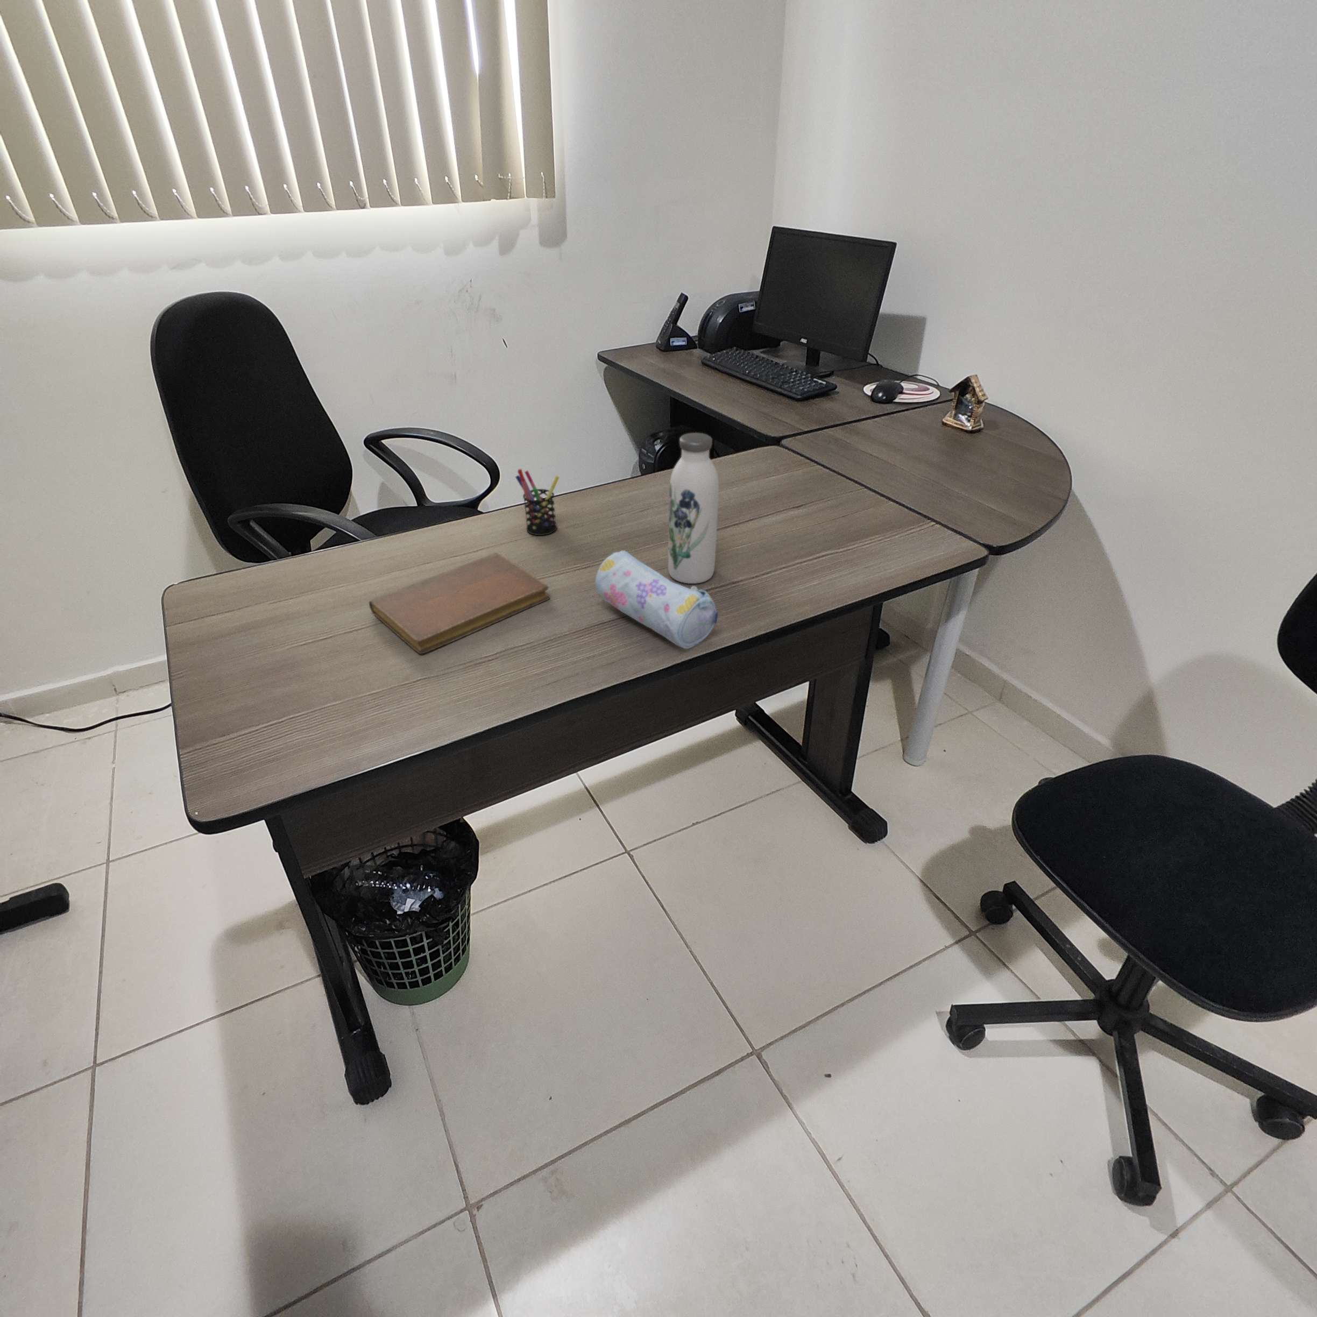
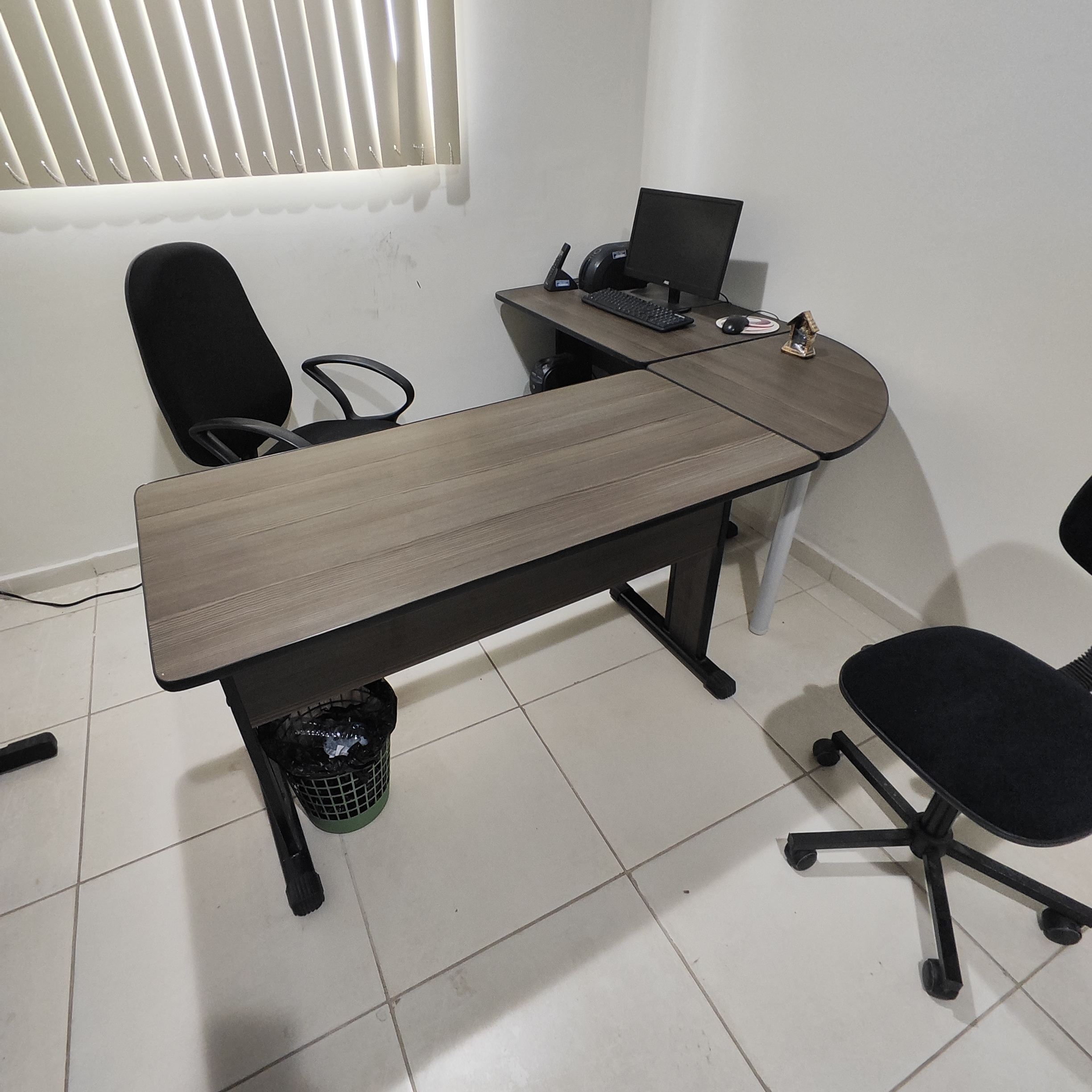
- notebook [369,552,551,654]
- pen holder [515,469,560,535]
- pencil case [595,550,719,649]
- water bottle [668,432,719,584]
